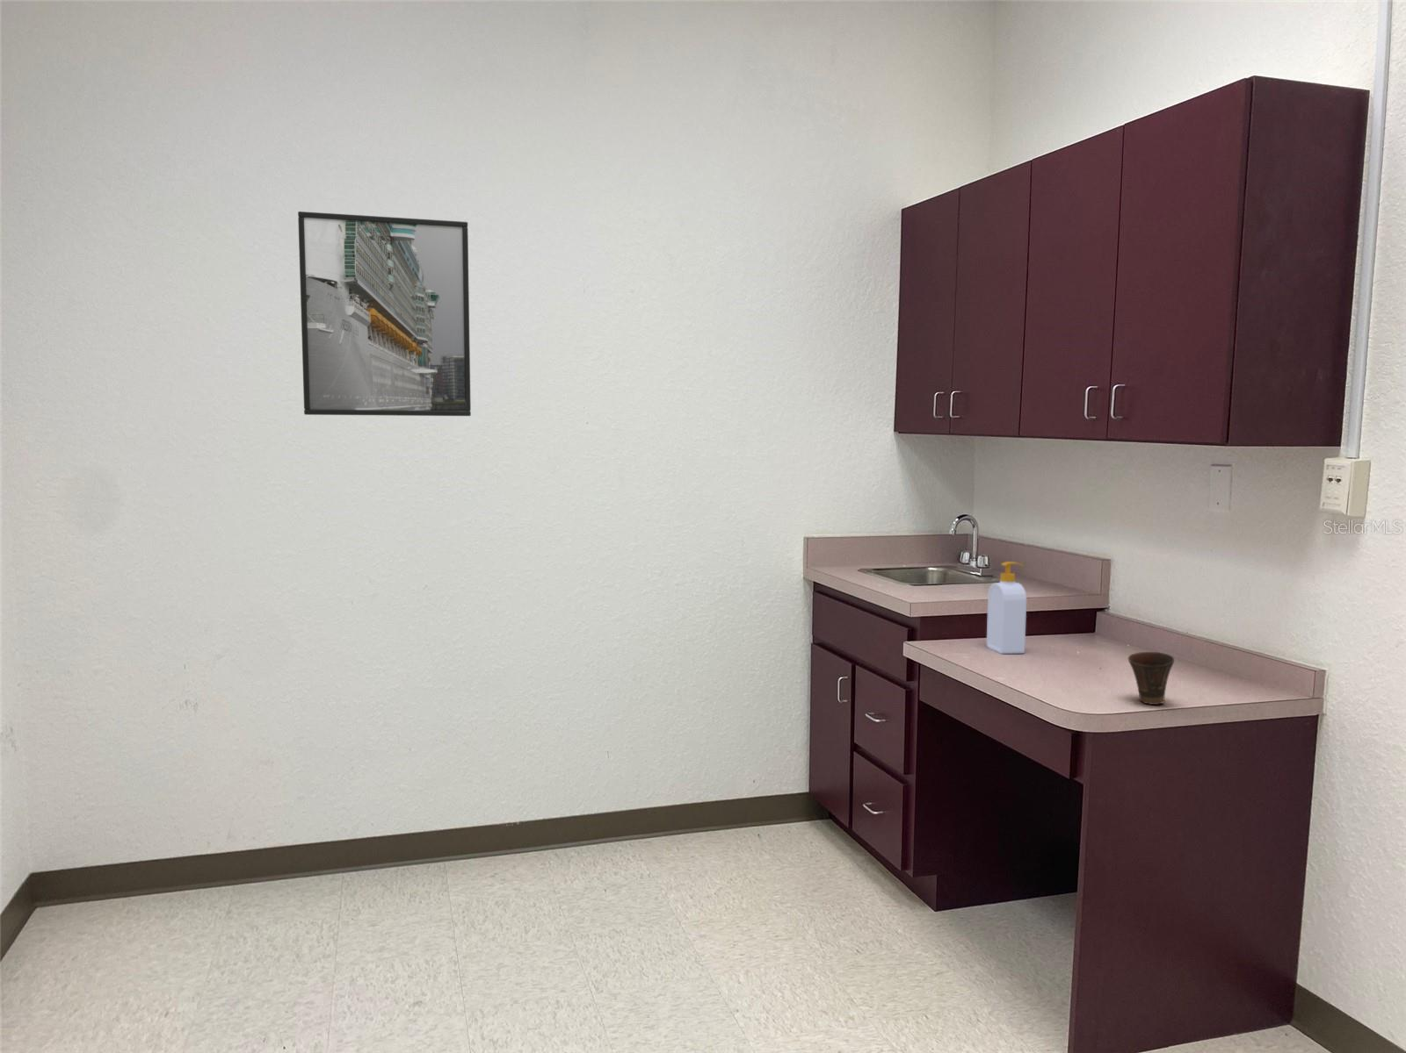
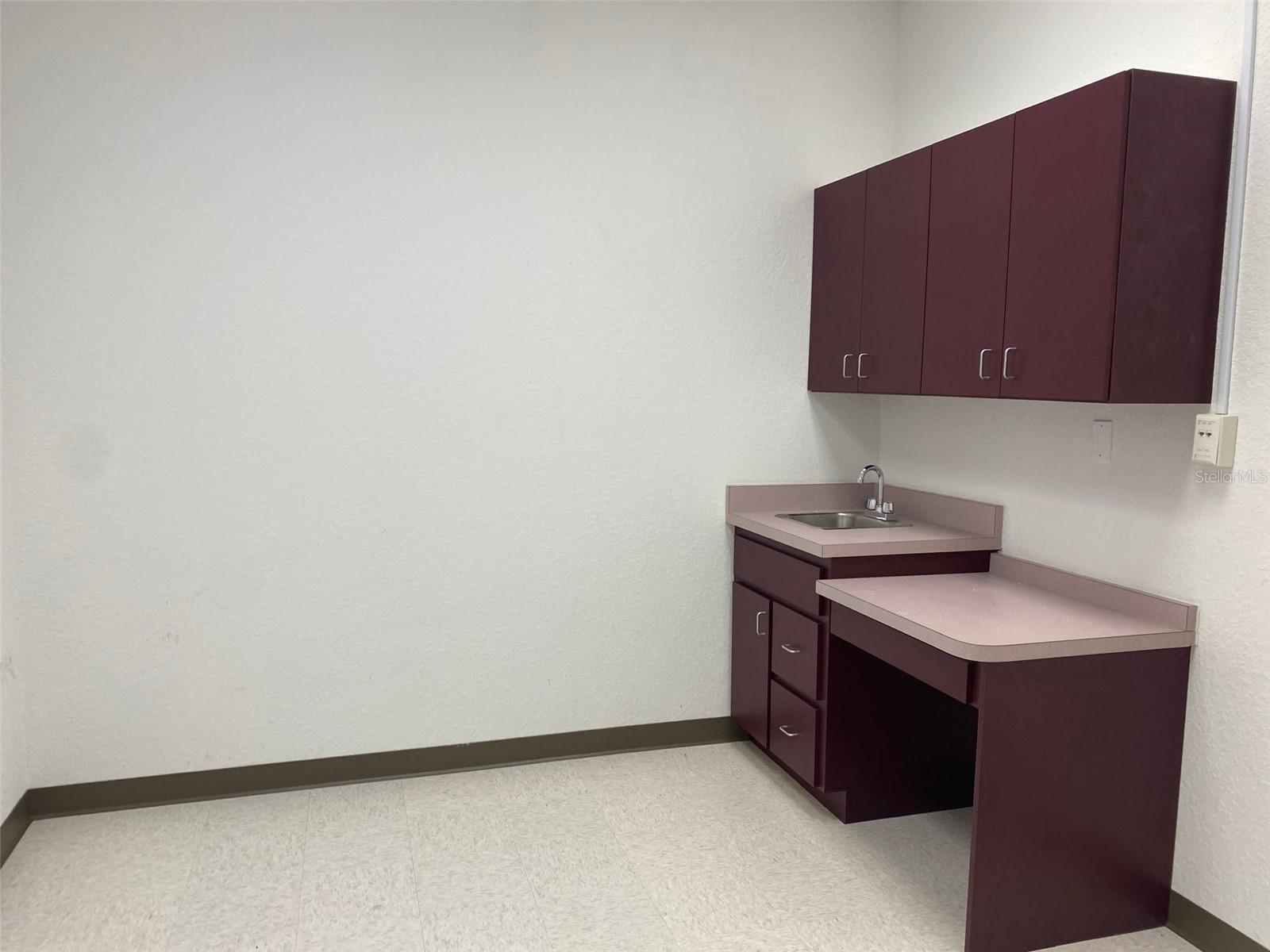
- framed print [297,210,472,417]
- soap bottle [986,561,1027,655]
- cup [1127,651,1176,706]
